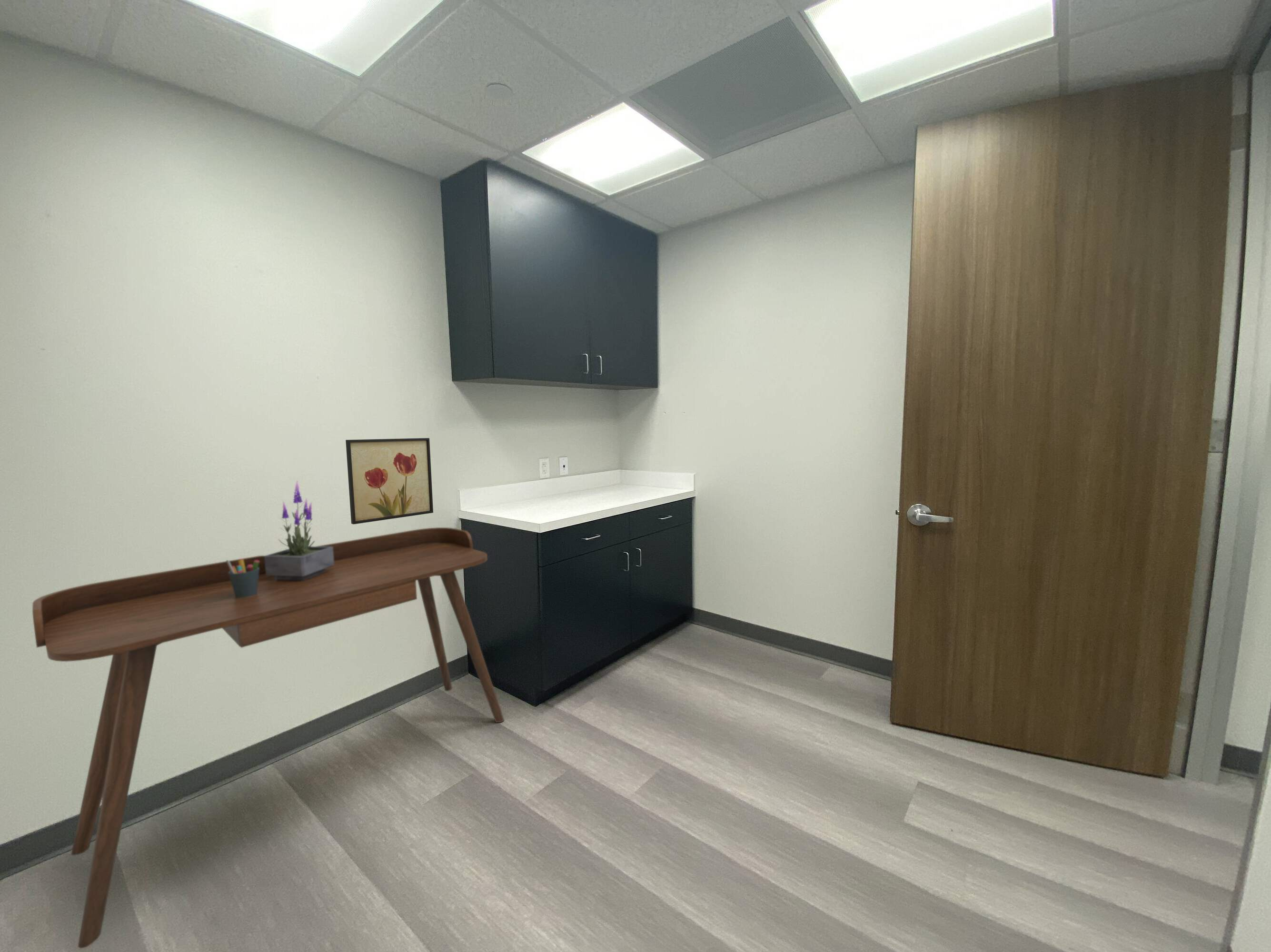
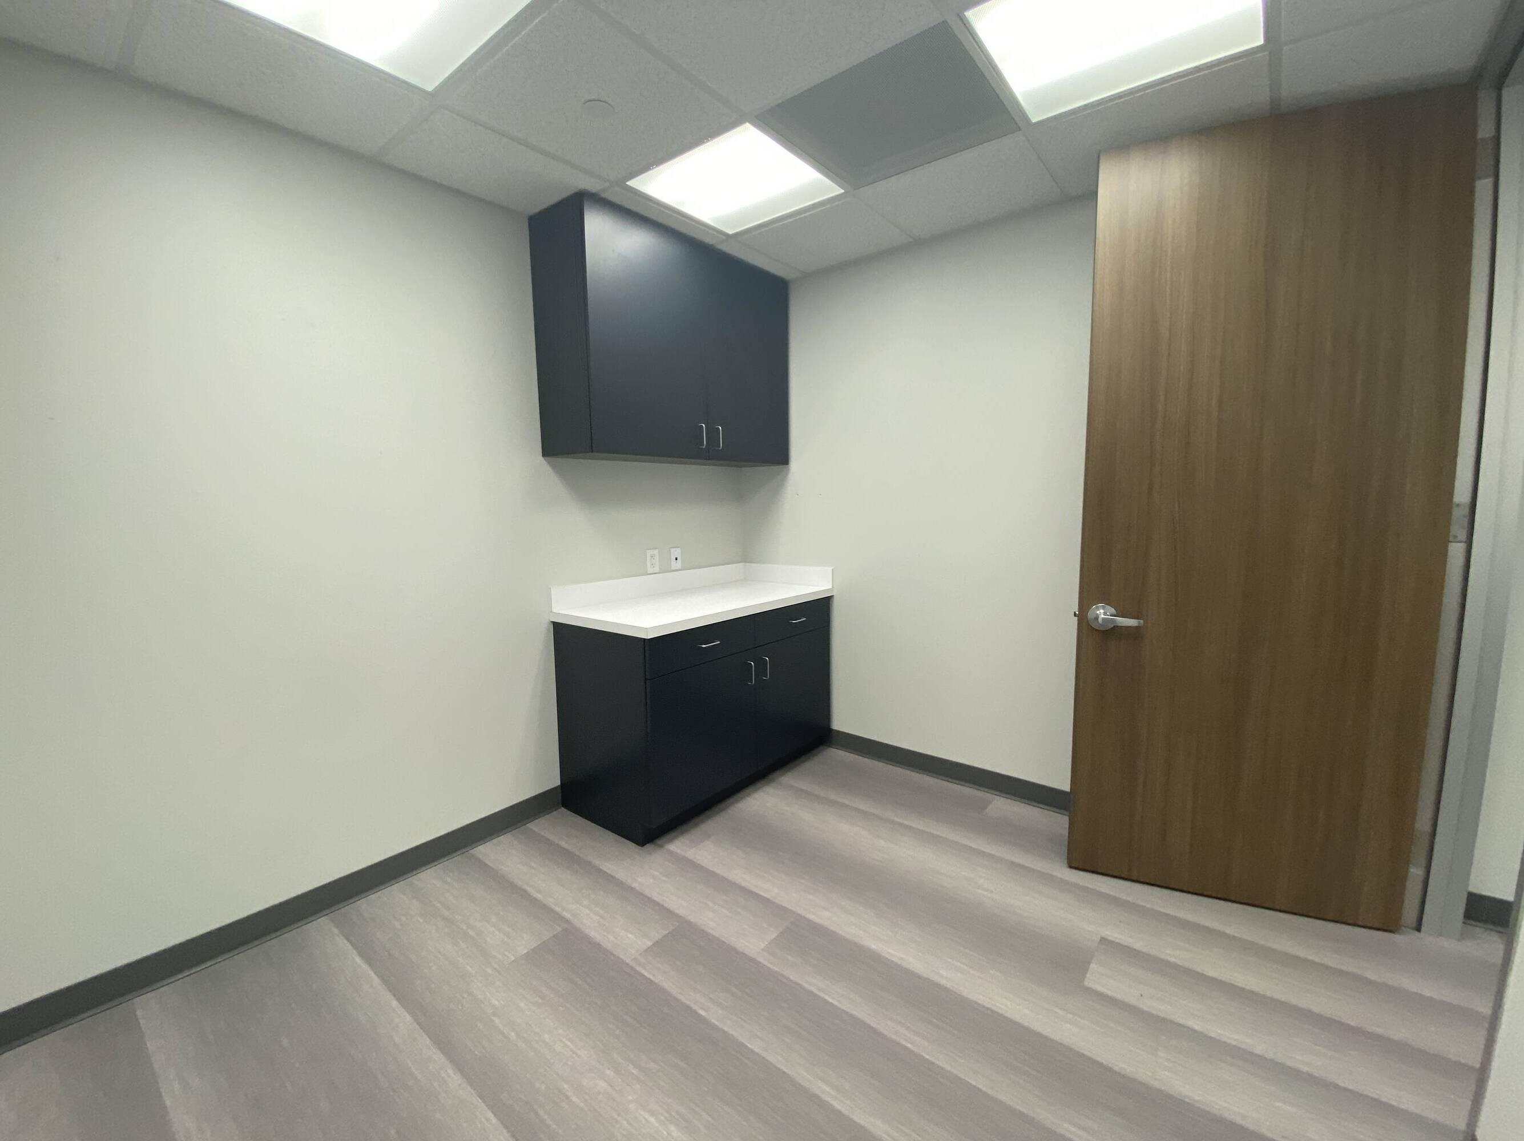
- wall art [345,437,434,525]
- potted plant [264,480,334,580]
- desk [32,527,505,949]
- pen holder [226,558,259,597]
